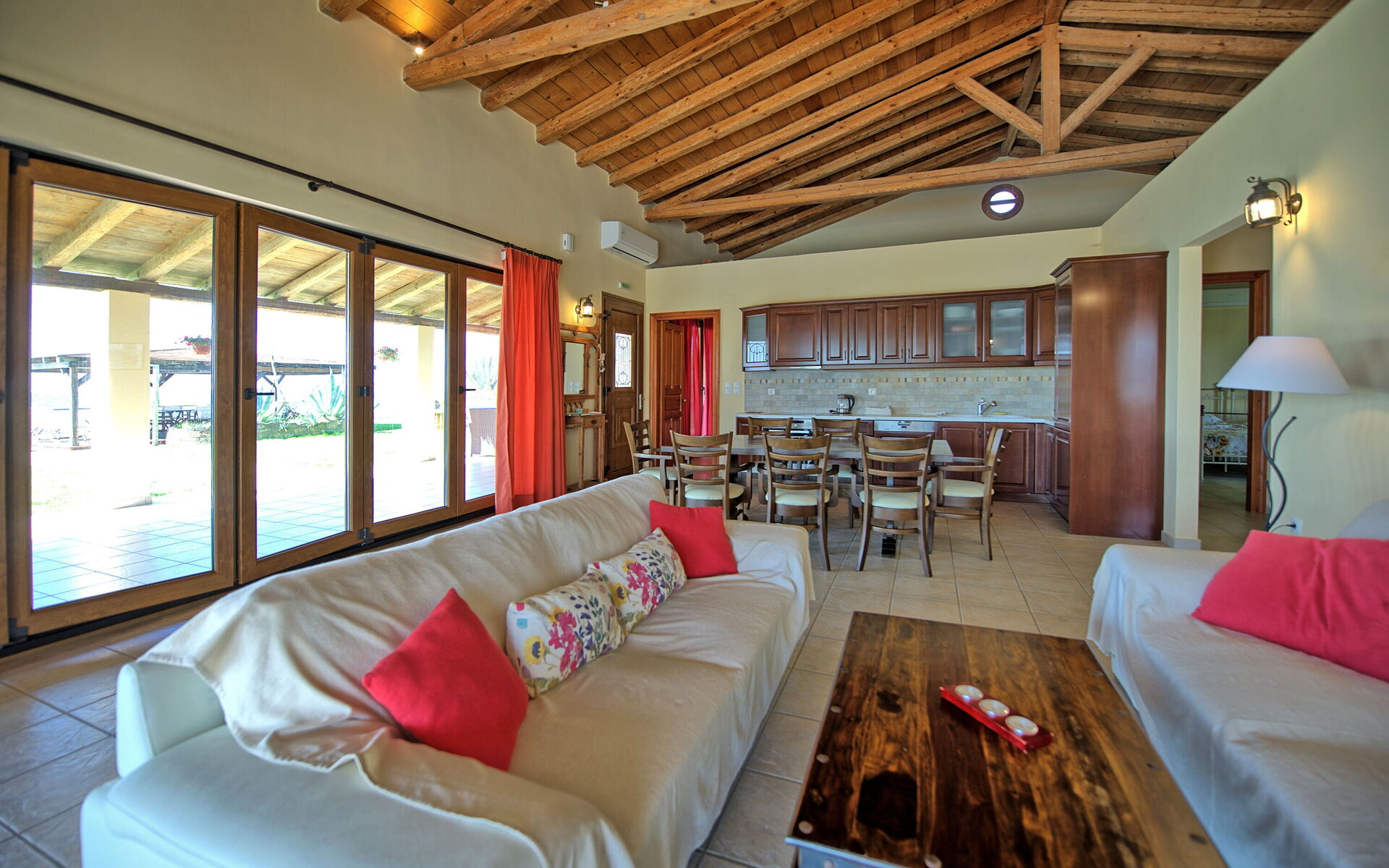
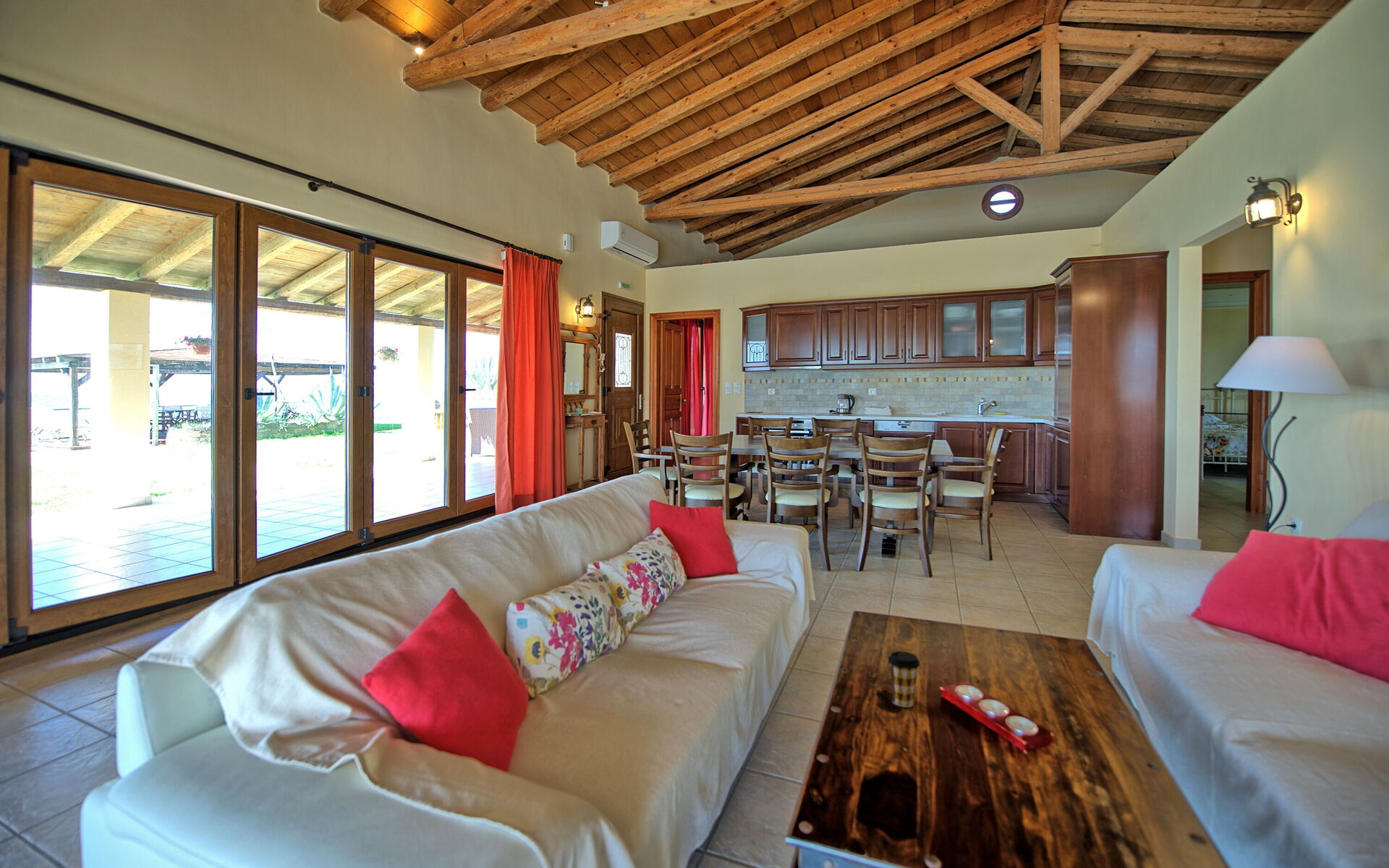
+ coffee cup [887,650,921,708]
